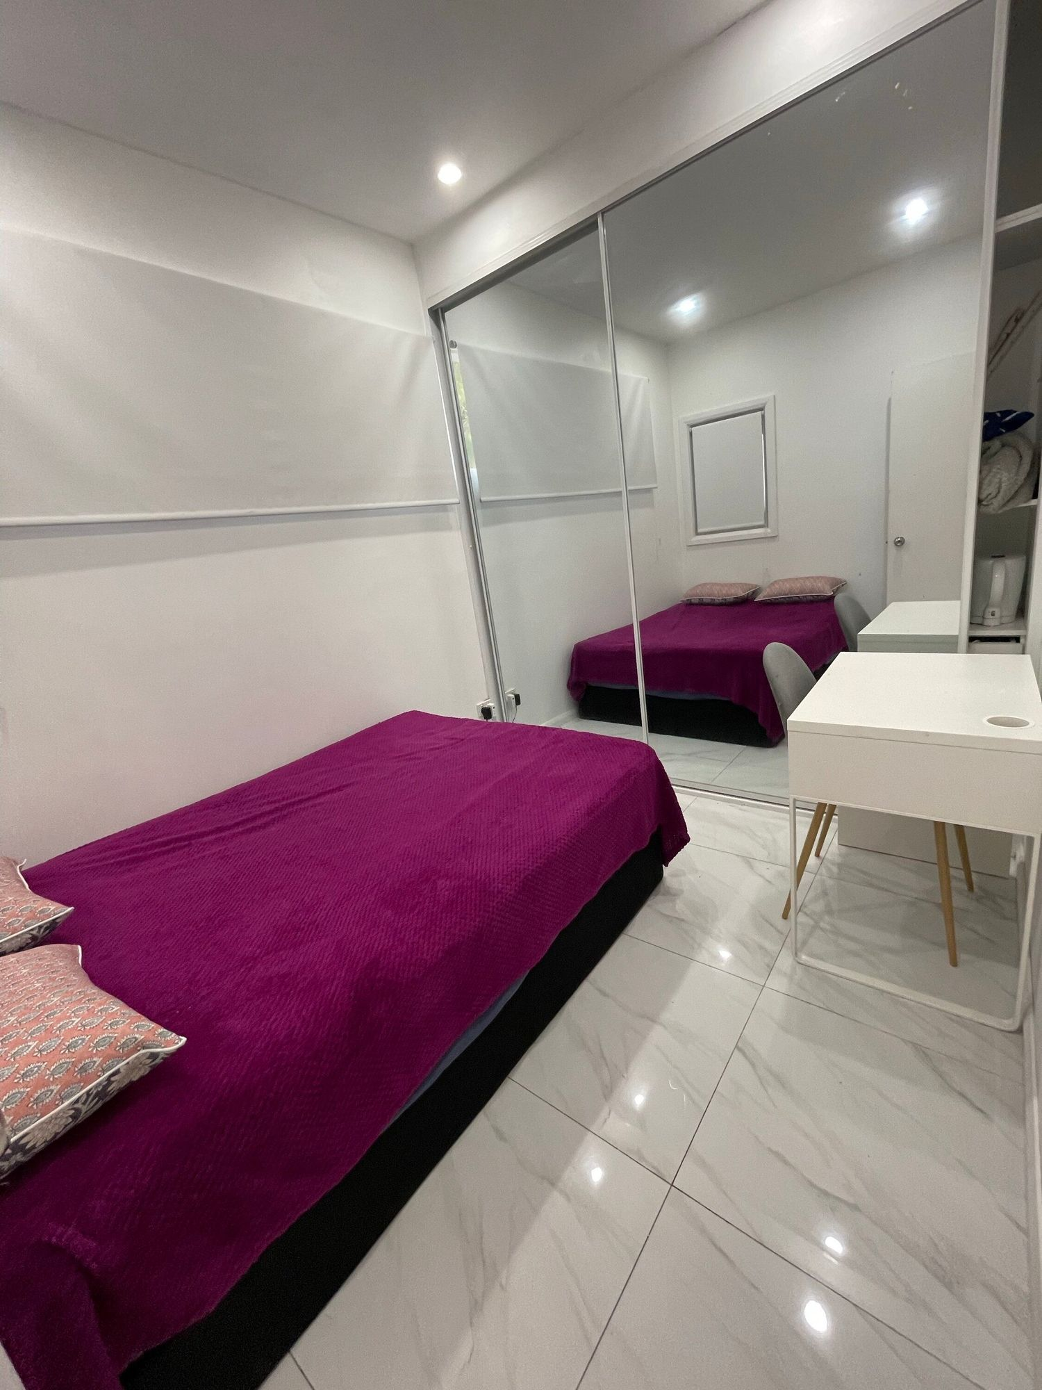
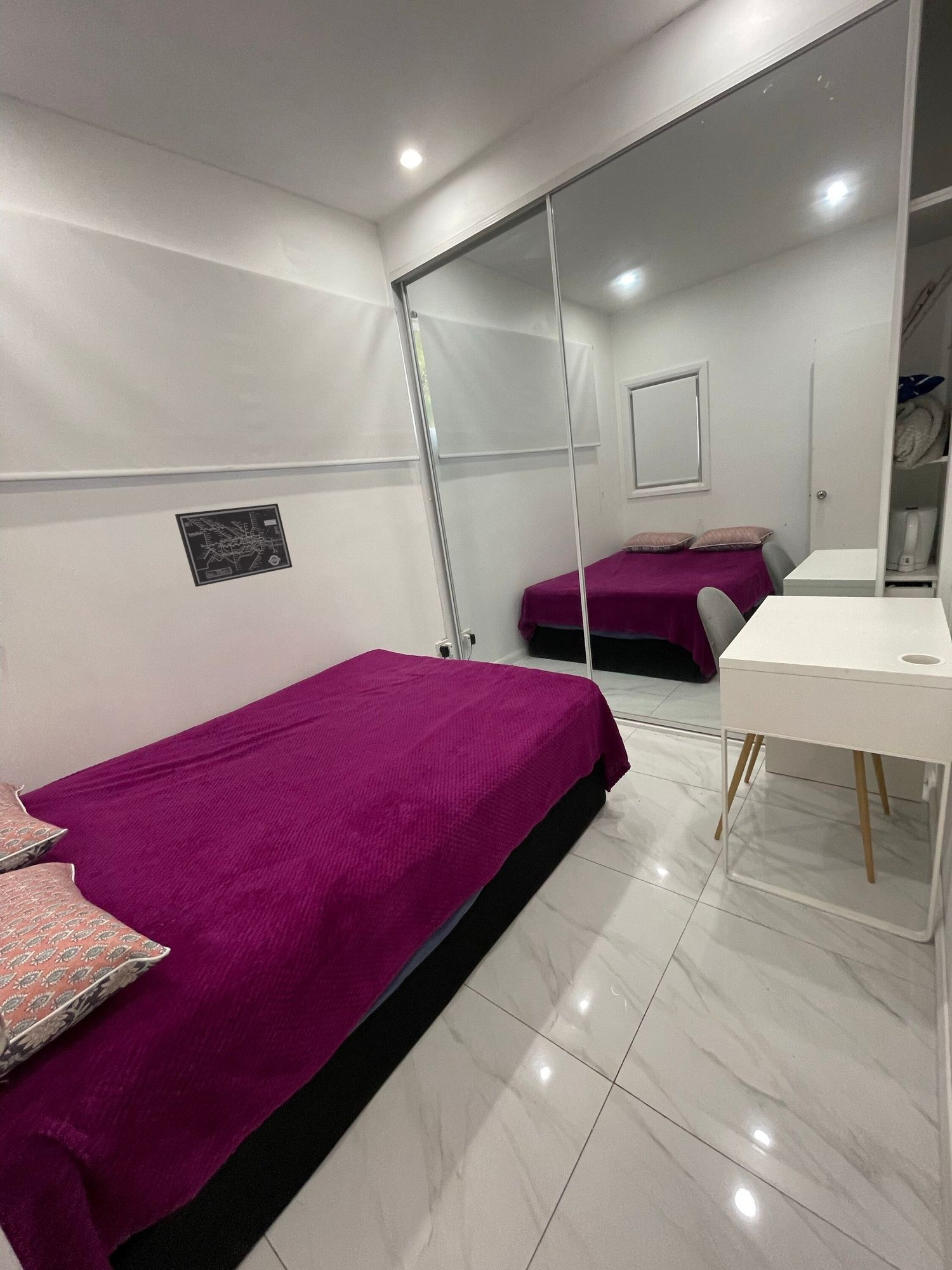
+ wall art [175,503,293,587]
